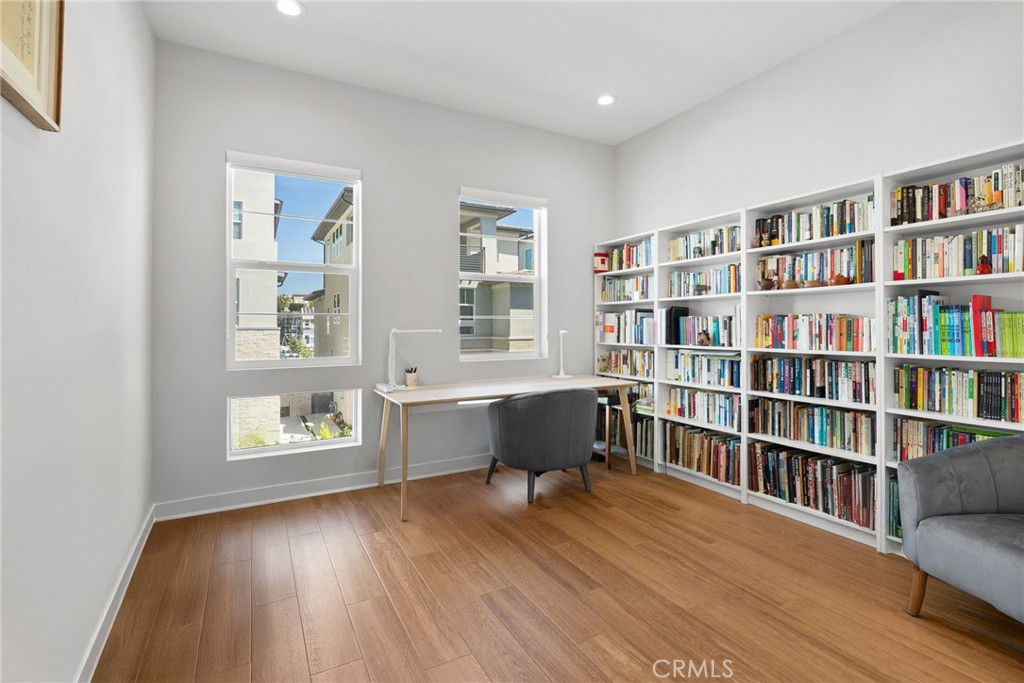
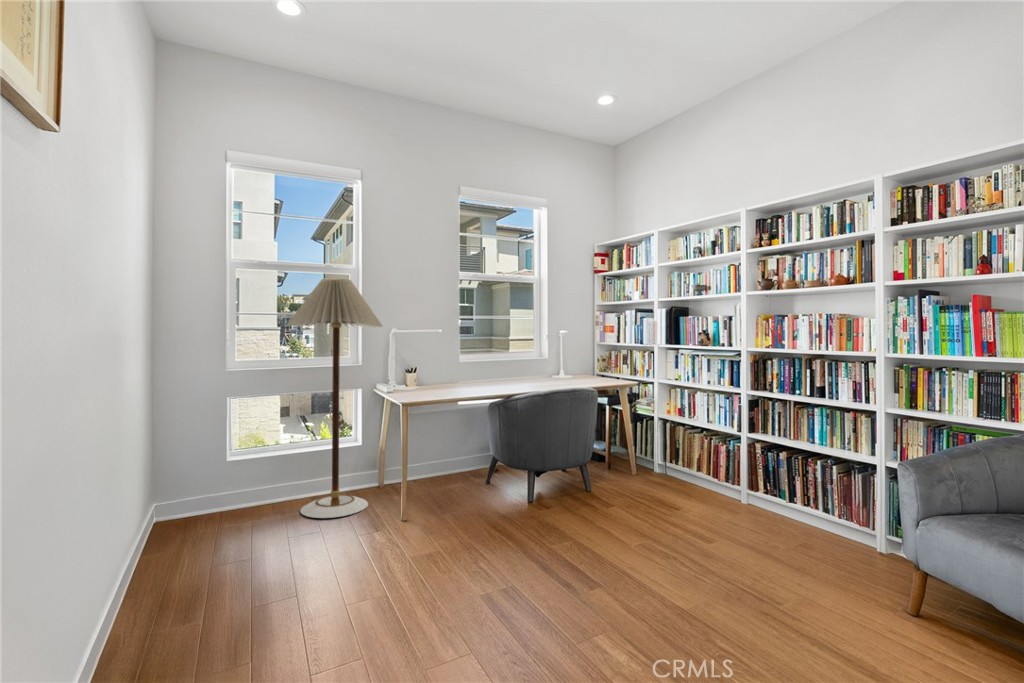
+ floor lamp [286,277,383,519]
